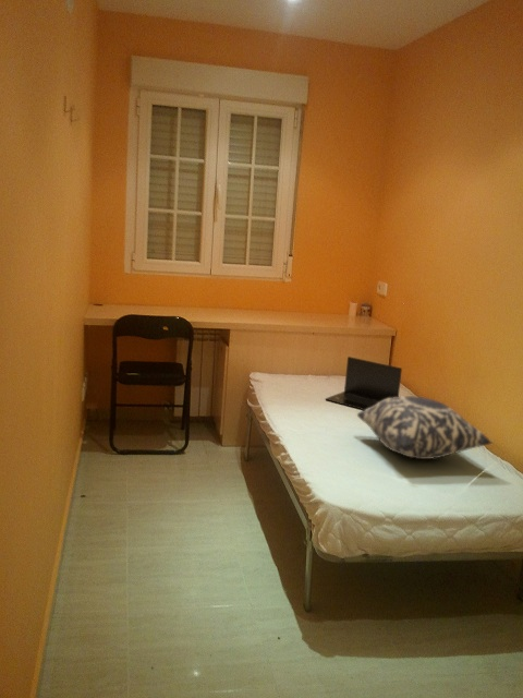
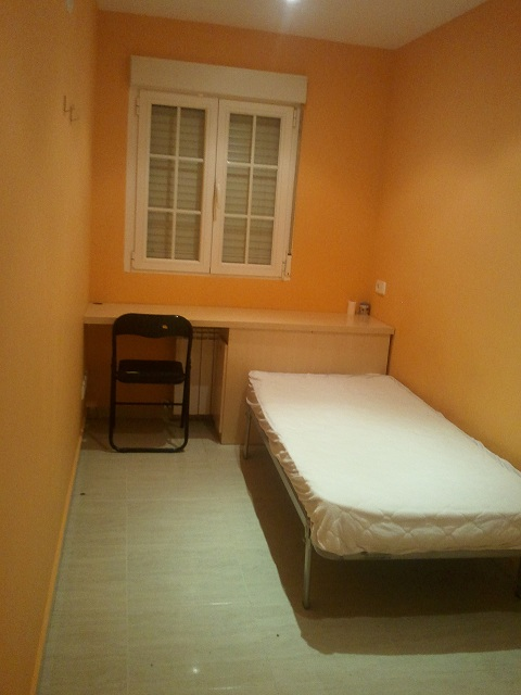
- cushion [356,395,495,460]
- laptop [325,356,403,411]
